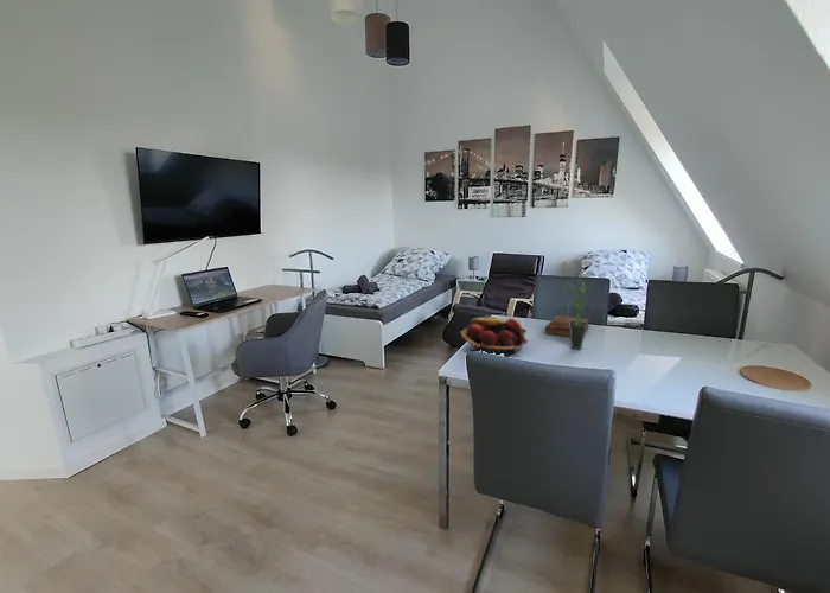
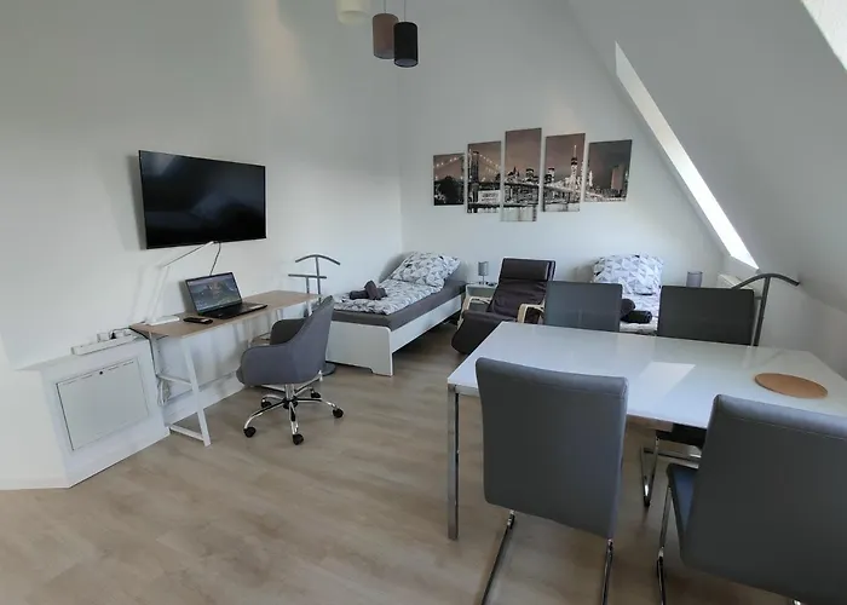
- fruit basket [459,315,529,357]
- potted plant [560,274,595,351]
- bible [544,314,590,338]
